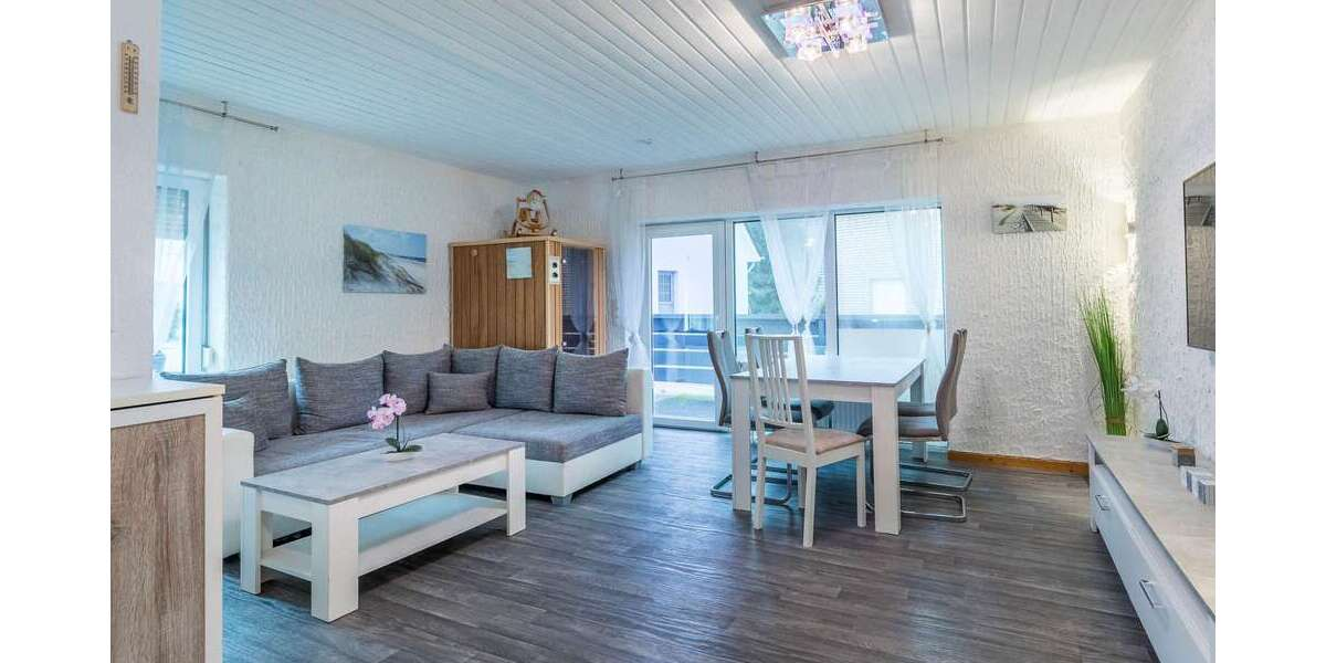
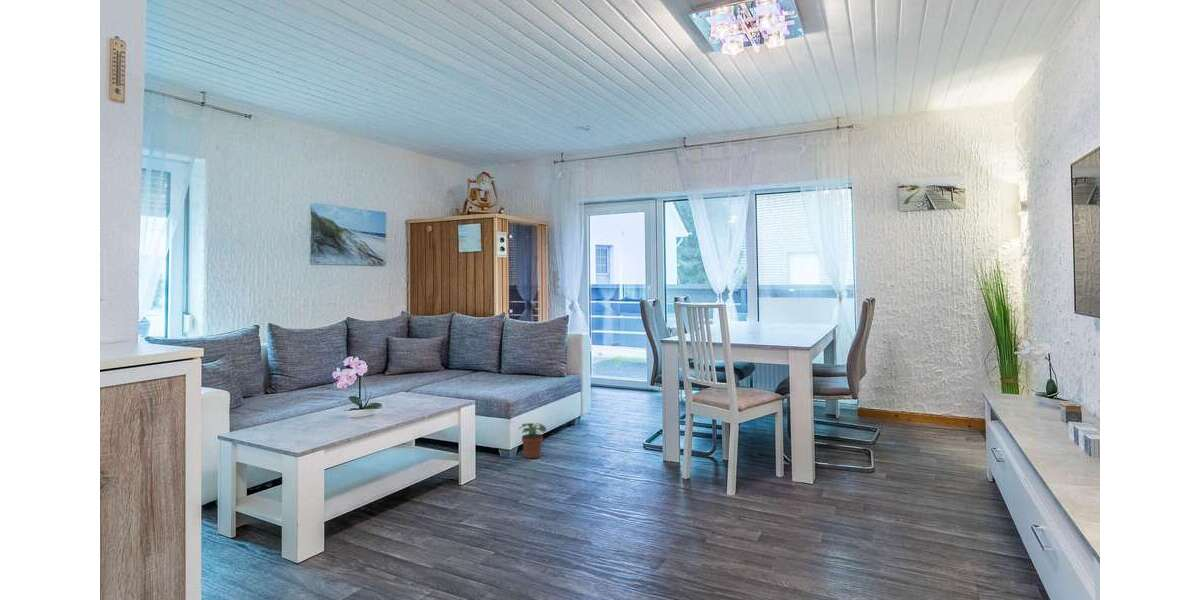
+ potted plant [517,422,548,459]
